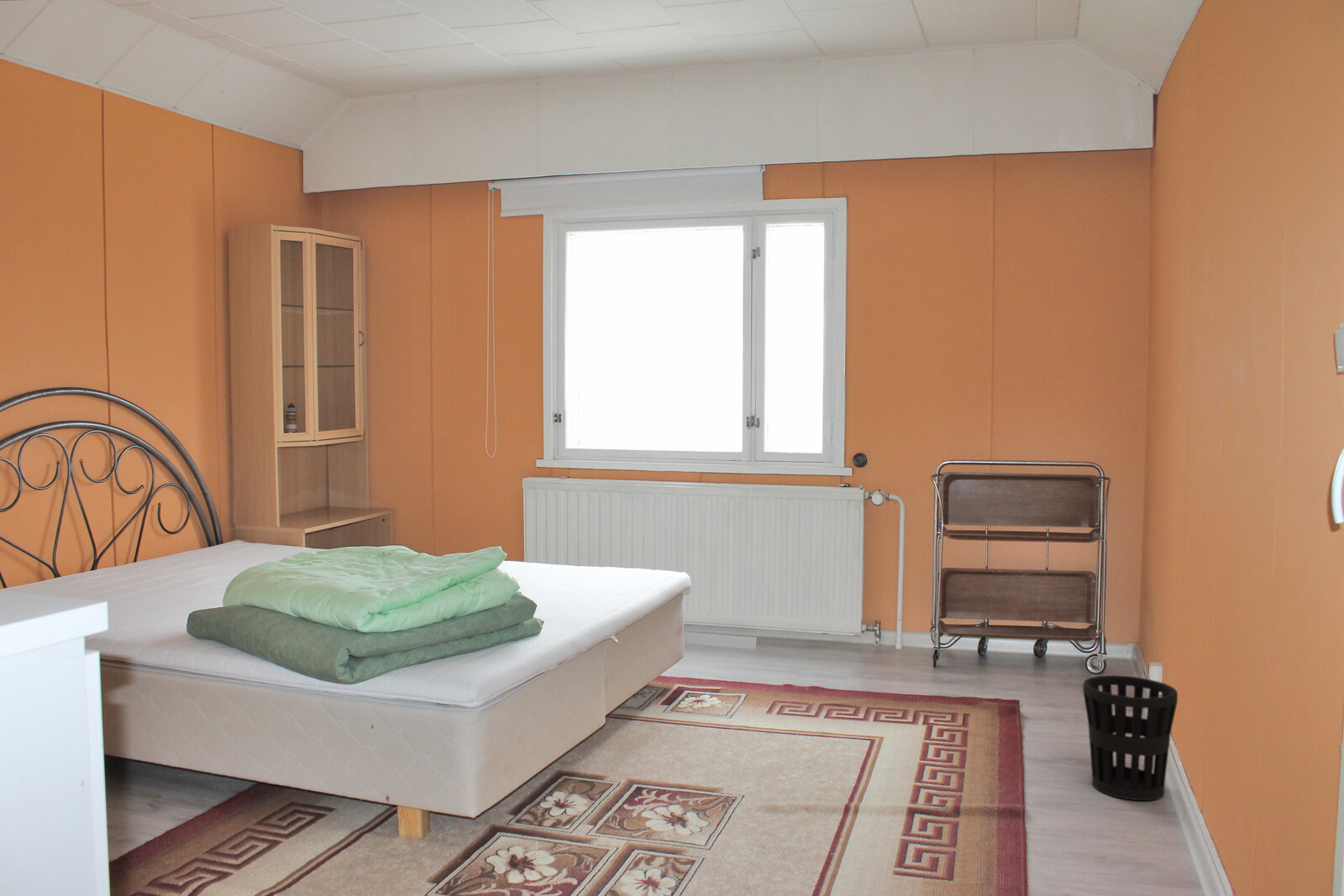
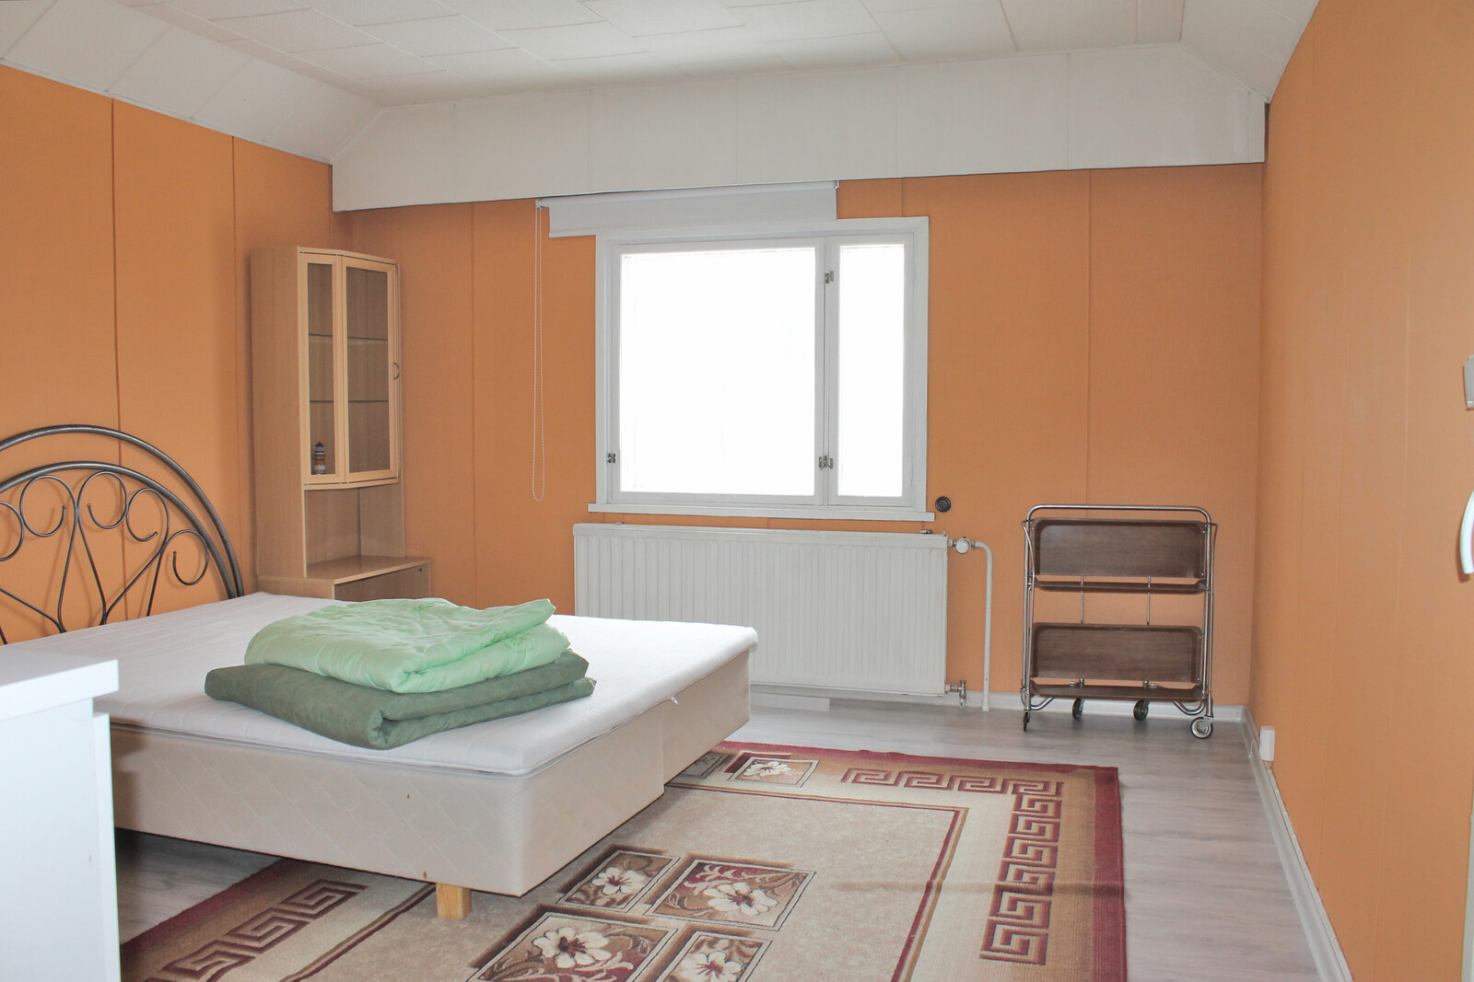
- wastebasket [1082,674,1179,801]
